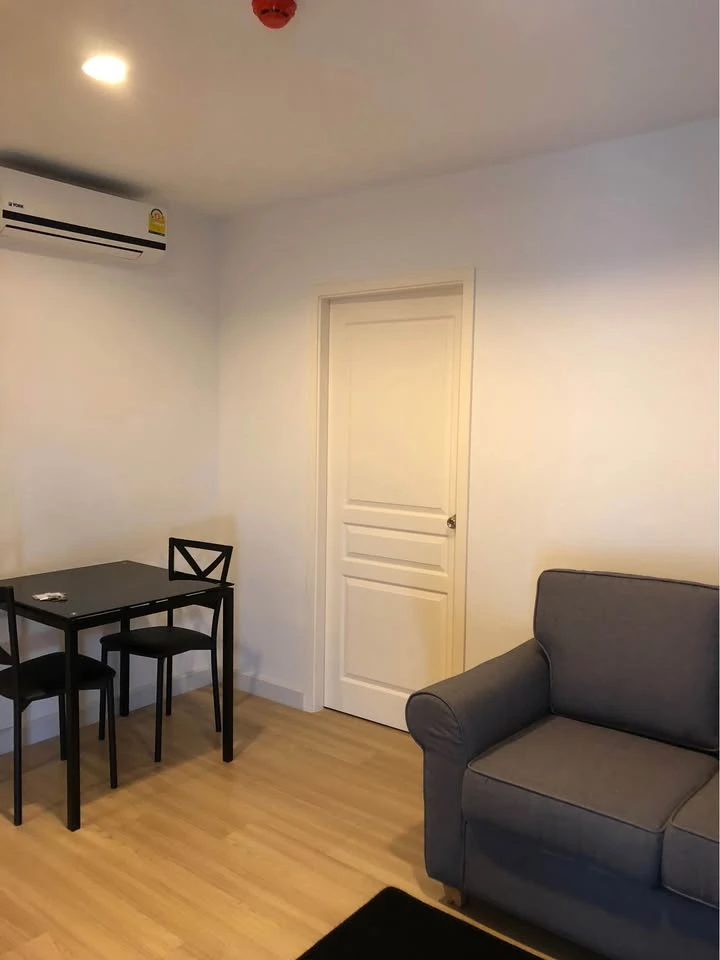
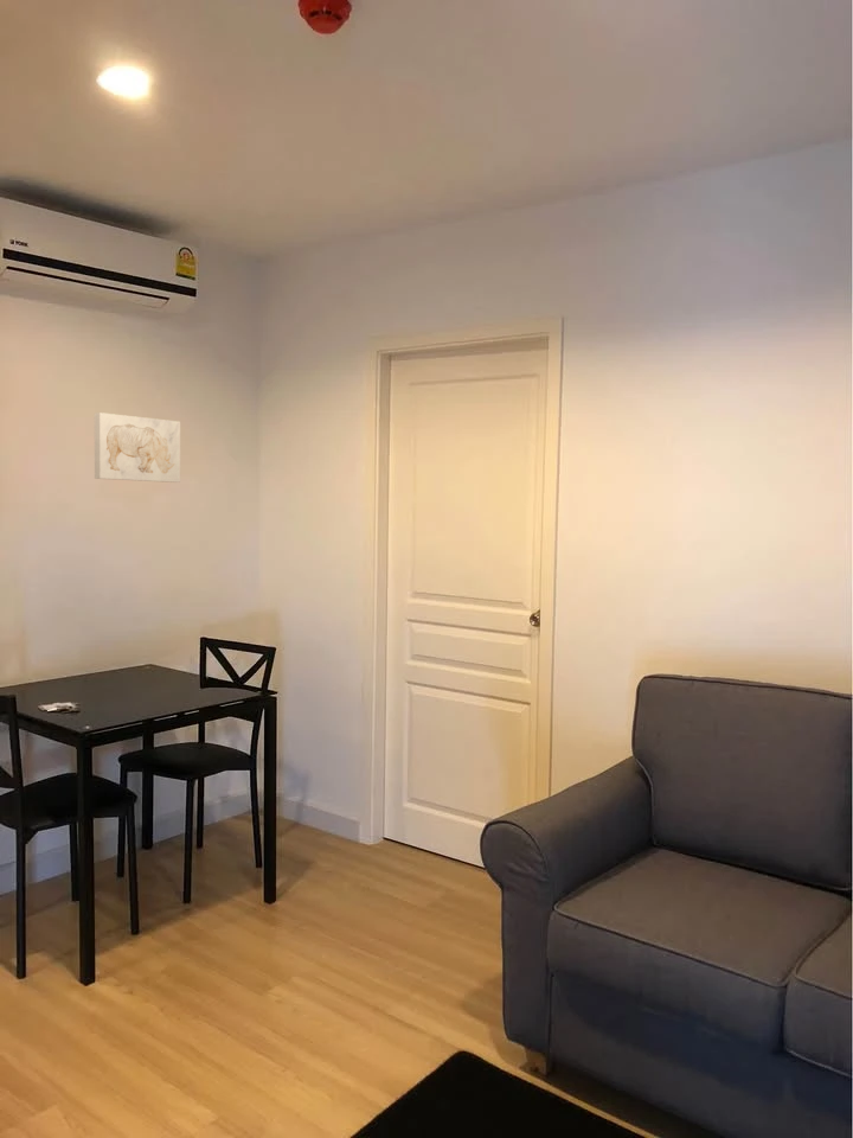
+ wall art [94,411,181,484]
